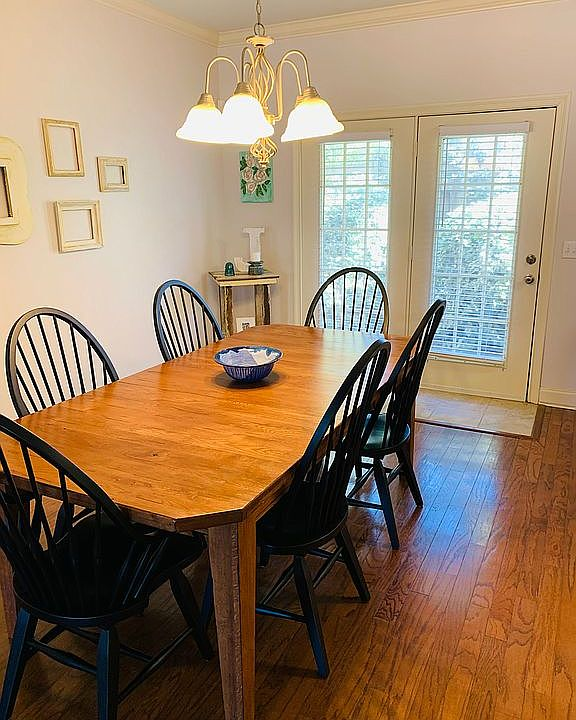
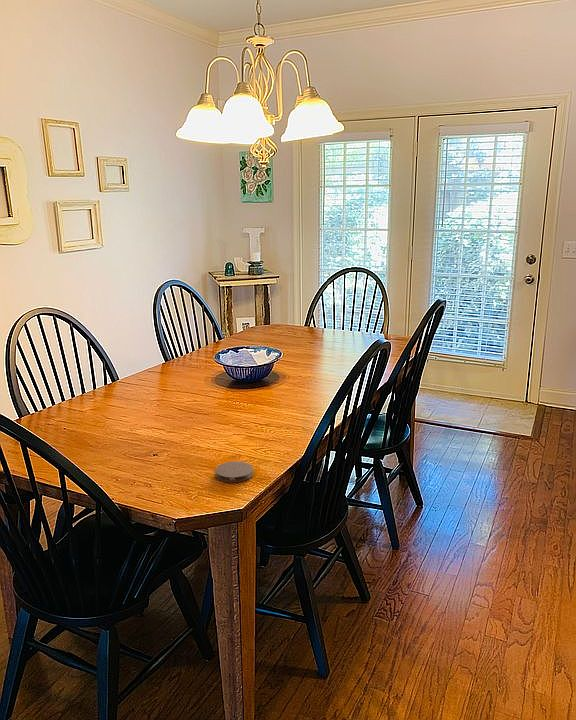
+ coaster [215,460,254,483]
